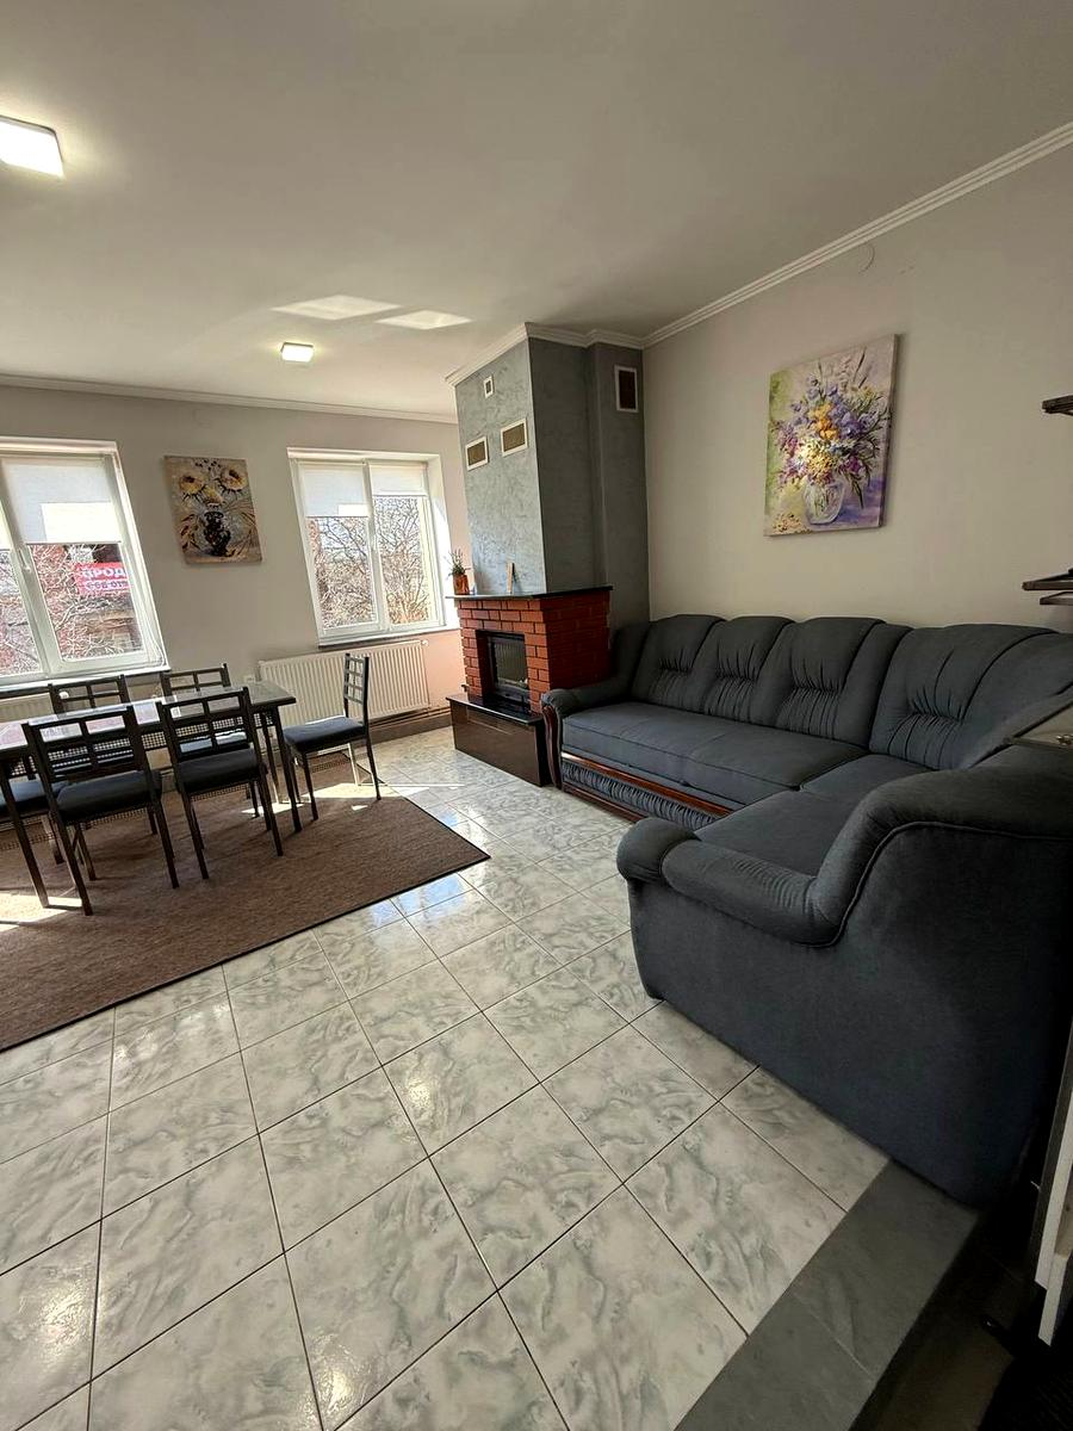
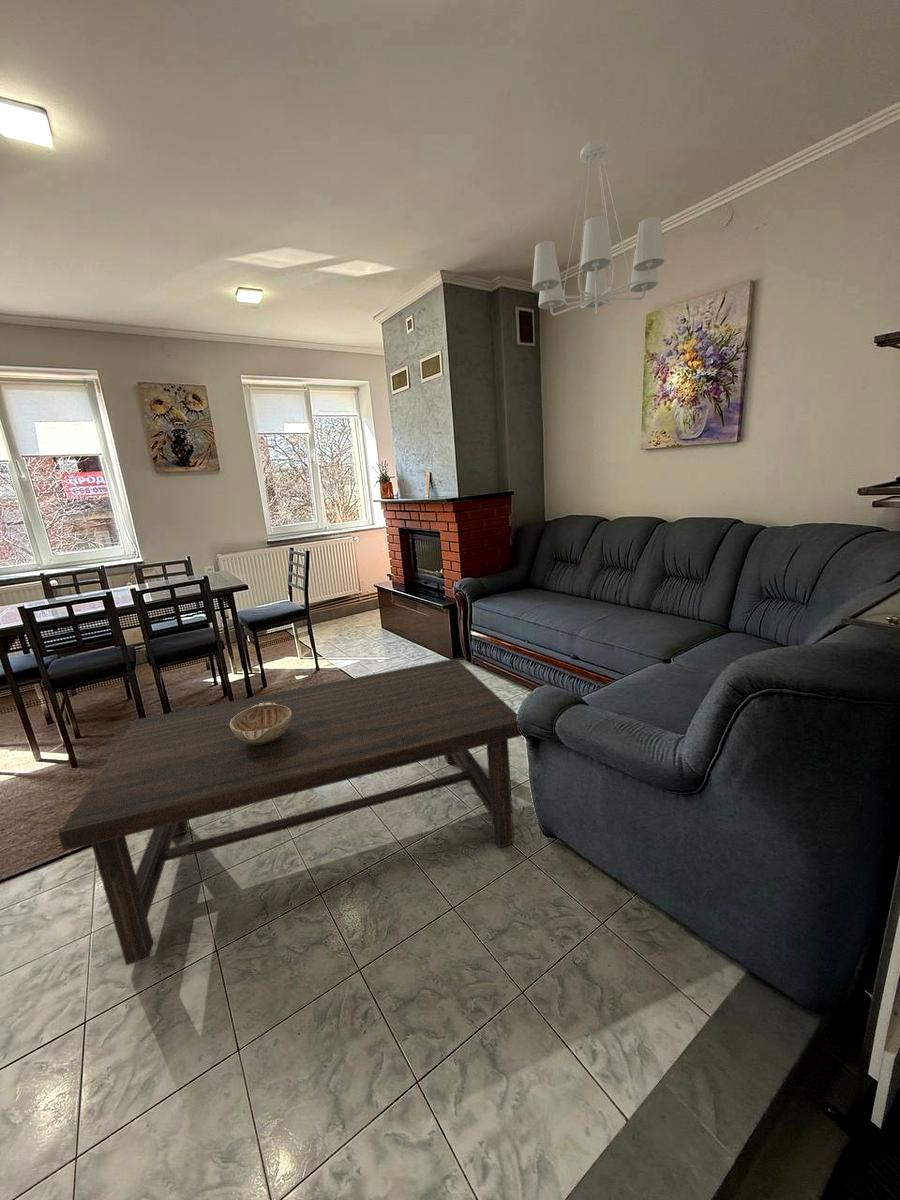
+ chandelier [531,139,666,317]
+ decorative bowl [230,702,292,744]
+ coffee table [57,658,524,966]
